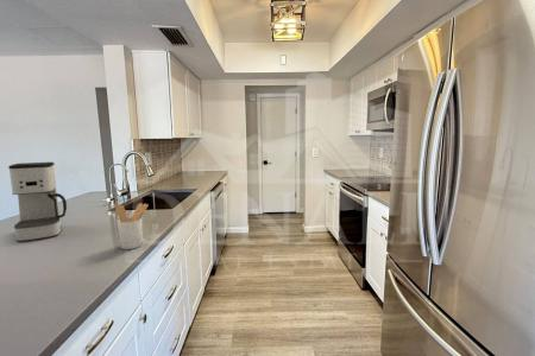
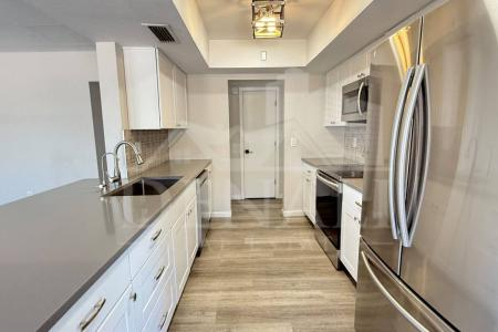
- utensil holder [114,202,150,250]
- coffee maker [7,161,68,243]
